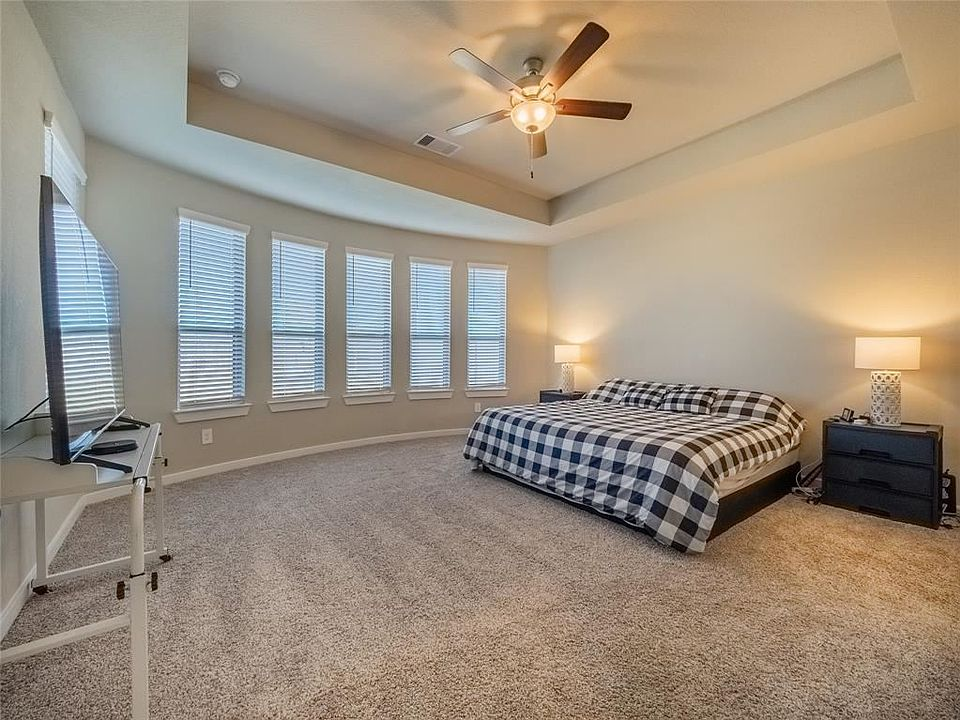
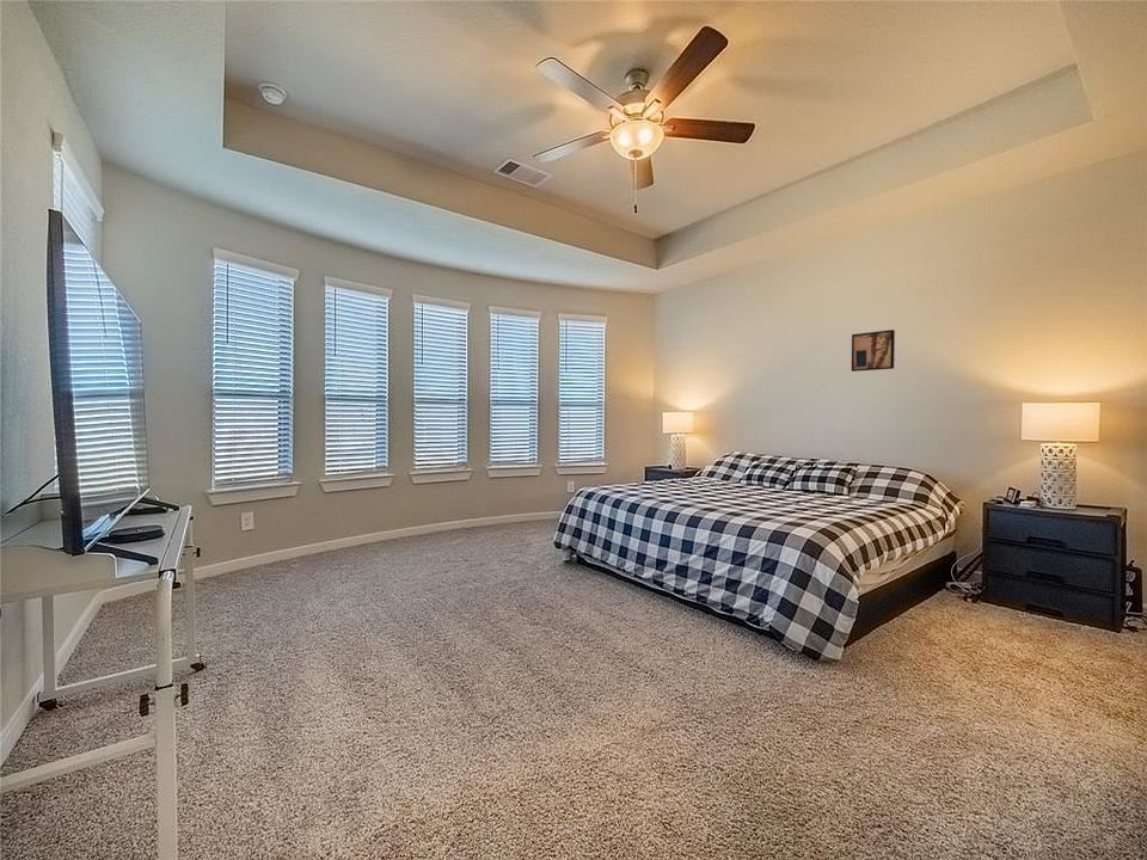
+ wall art [851,328,896,373]
